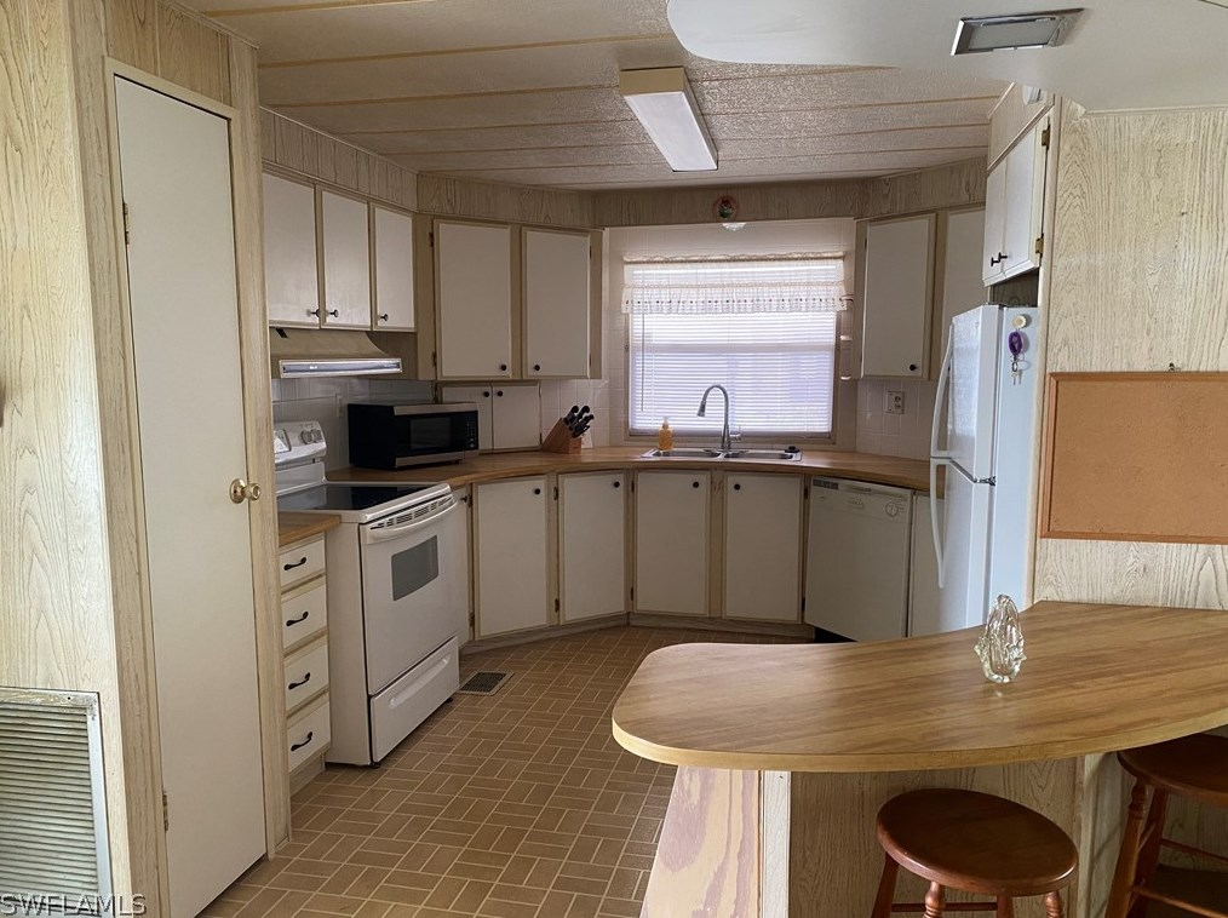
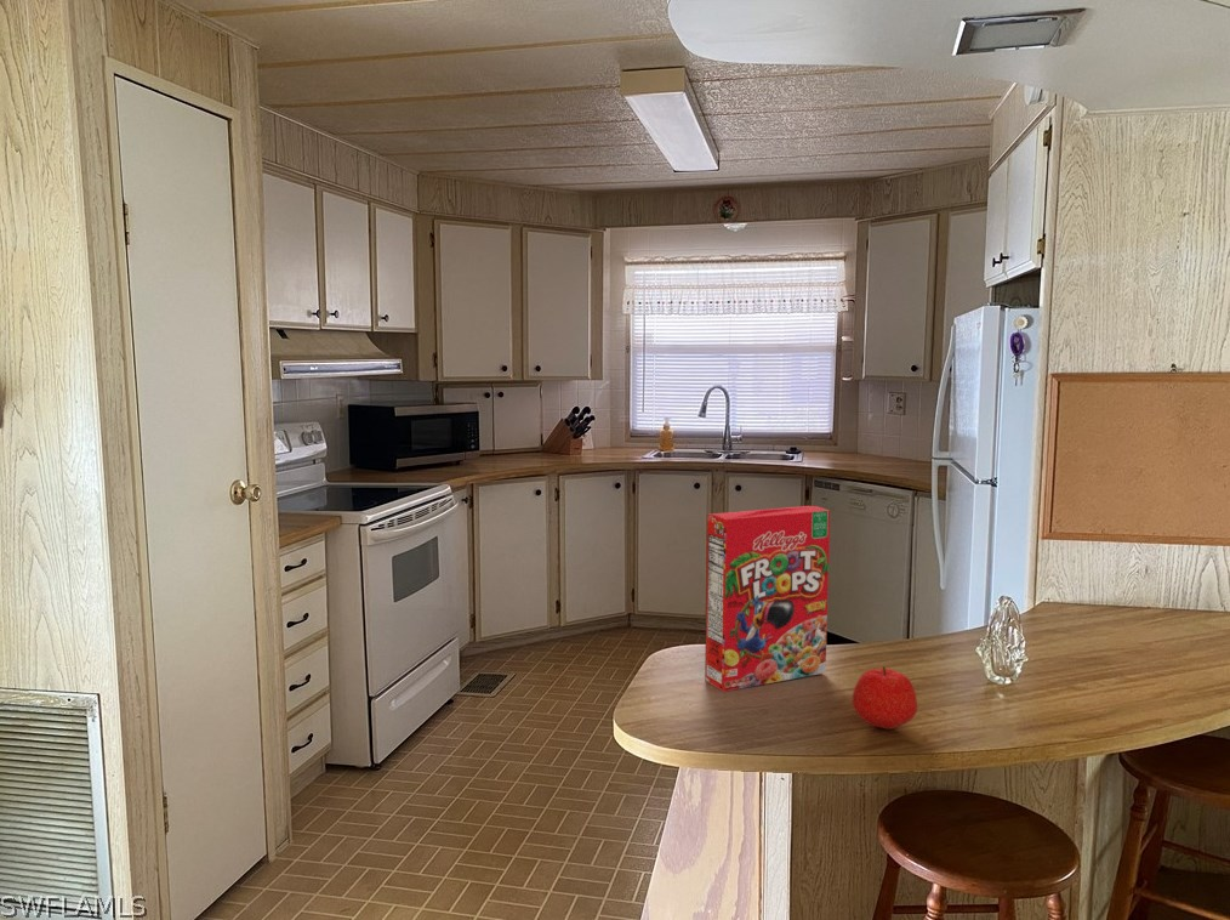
+ apple [852,665,918,731]
+ cereal box [704,505,831,693]
